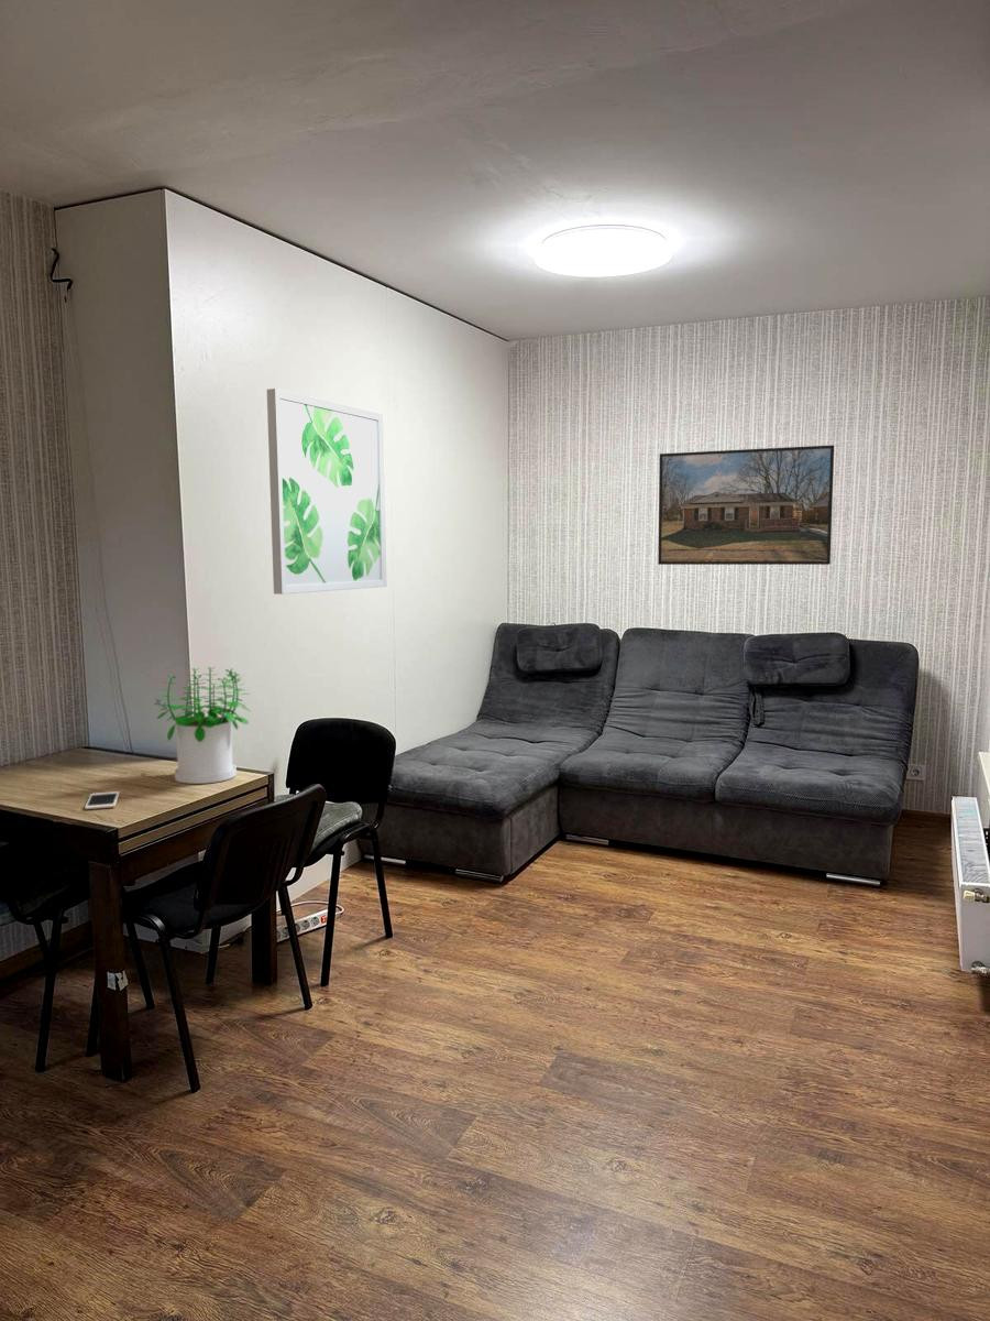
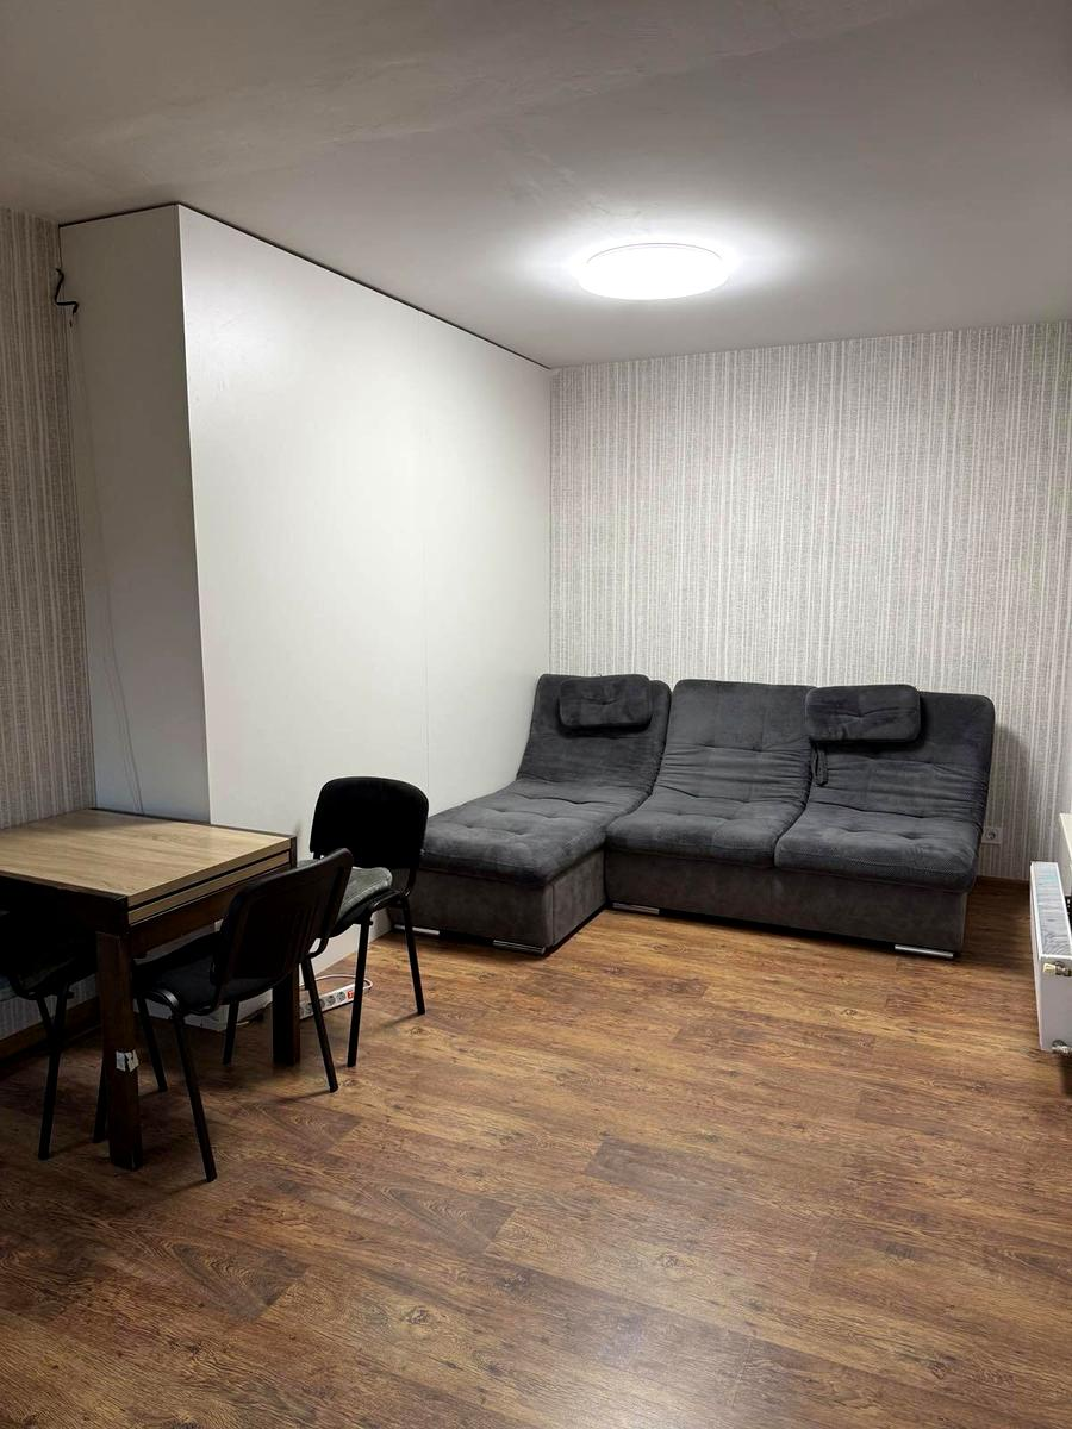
- cell phone [84,790,121,810]
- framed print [657,444,835,566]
- wall art [266,387,388,596]
- potted plant [154,666,252,785]
